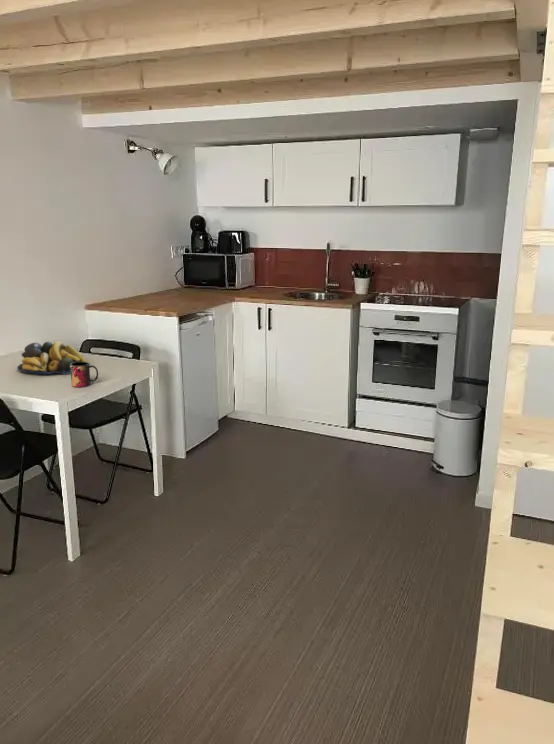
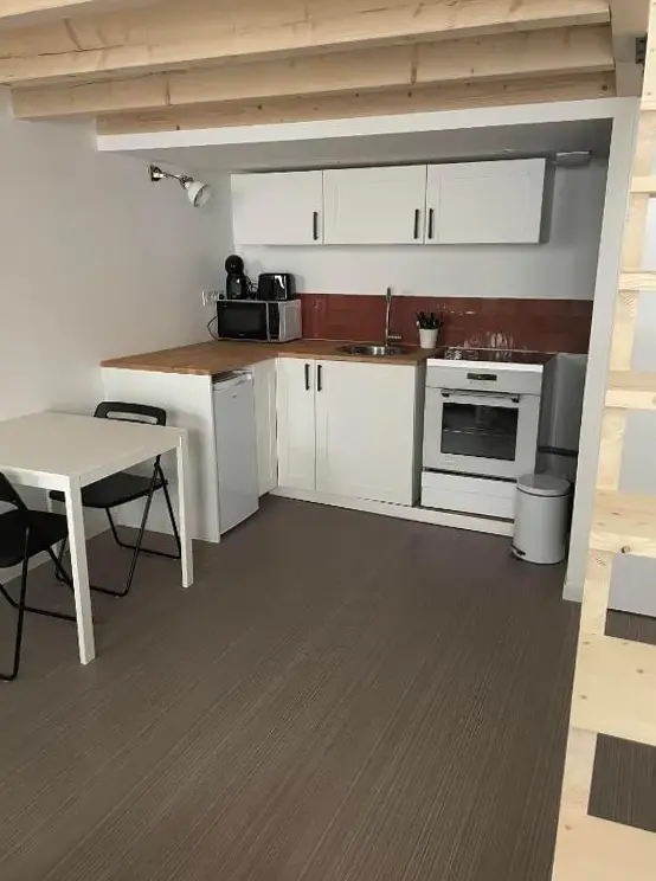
- mug [70,361,99,388]
- fruit bowl [16,340,90,375]
